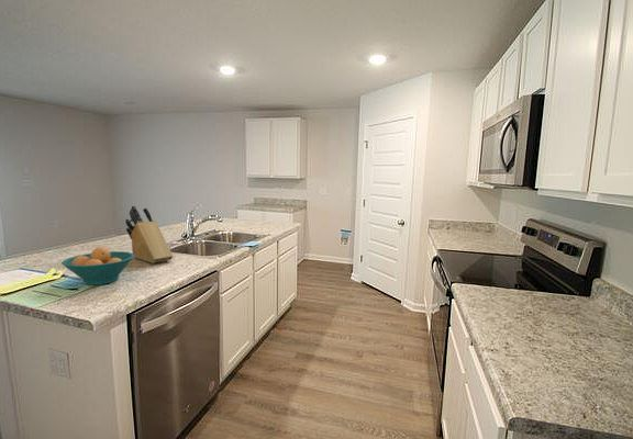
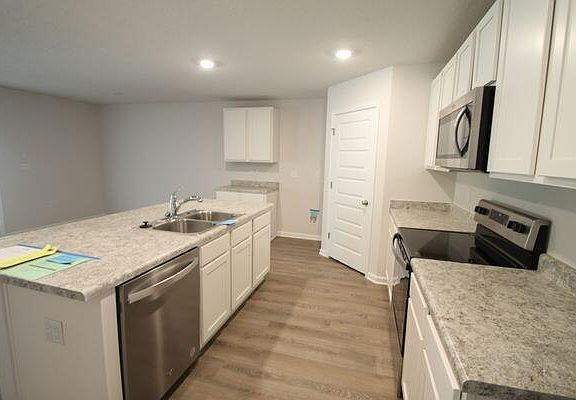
- knife block [124,205,174,264]
- fruit bowl [60,246,134,286]
